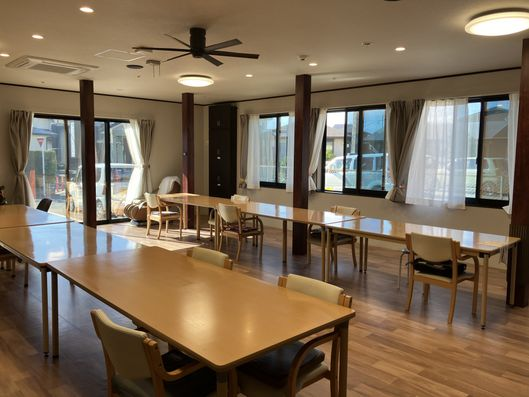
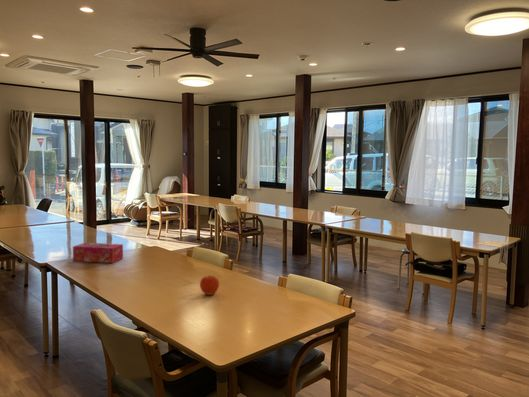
+ fruit [199,275,220,296]
+ tissue box [72,242,124,264]
